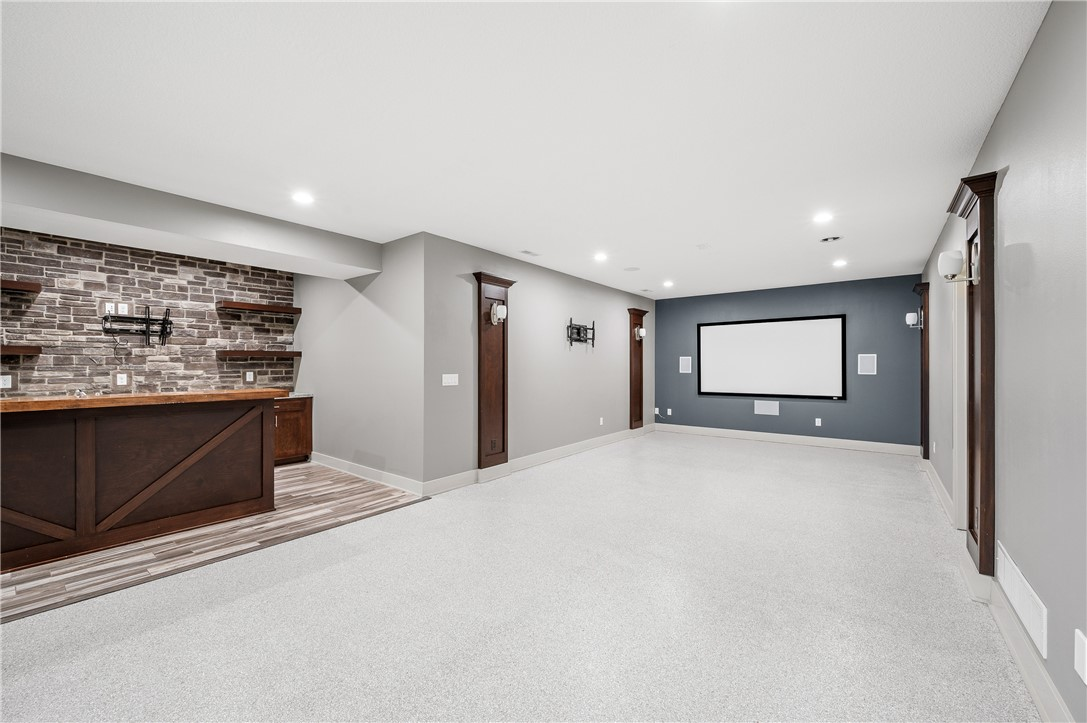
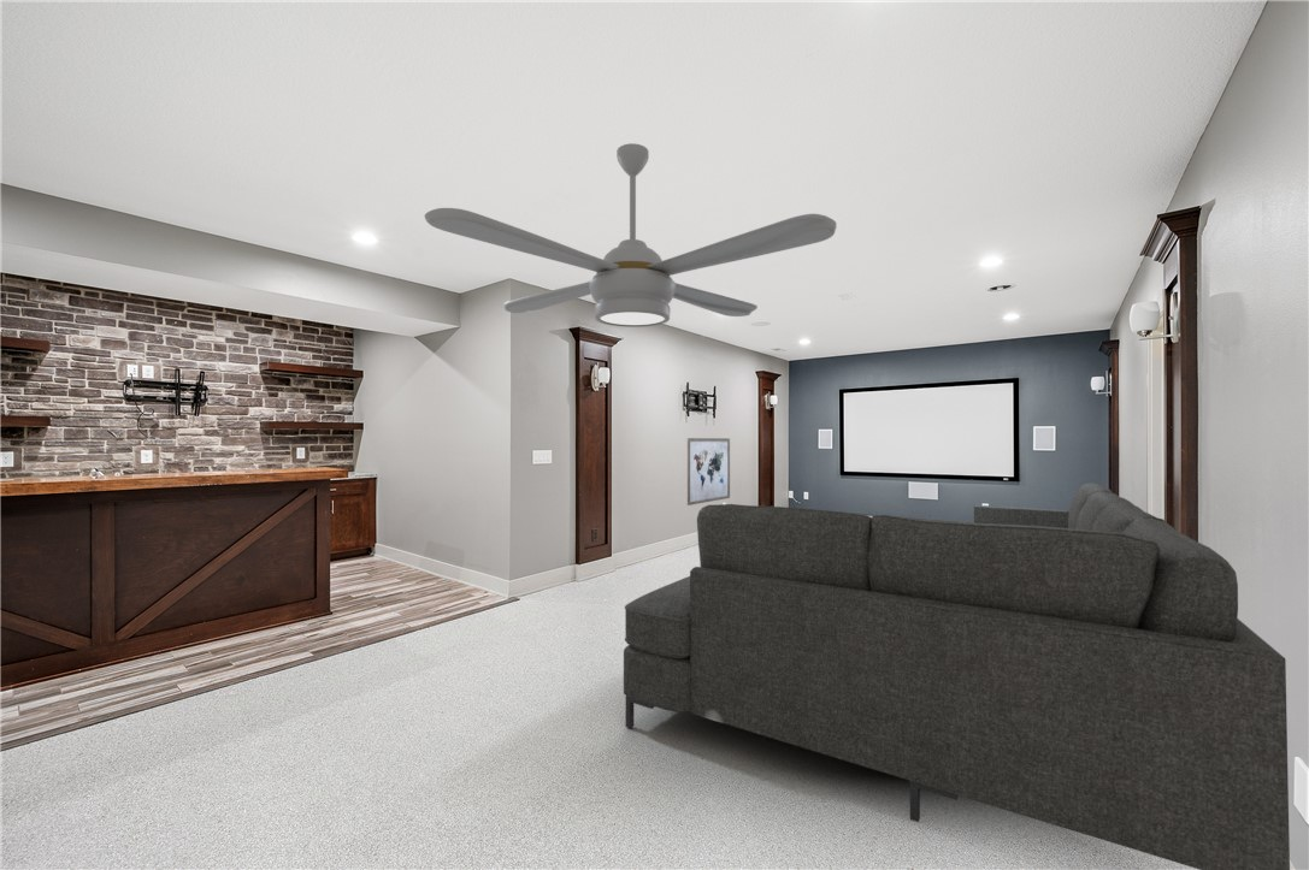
+ wall art [686,437,731,507]
+ ceiling fan [424,142,837,329]
+ sofa [623,481,1291,870]
